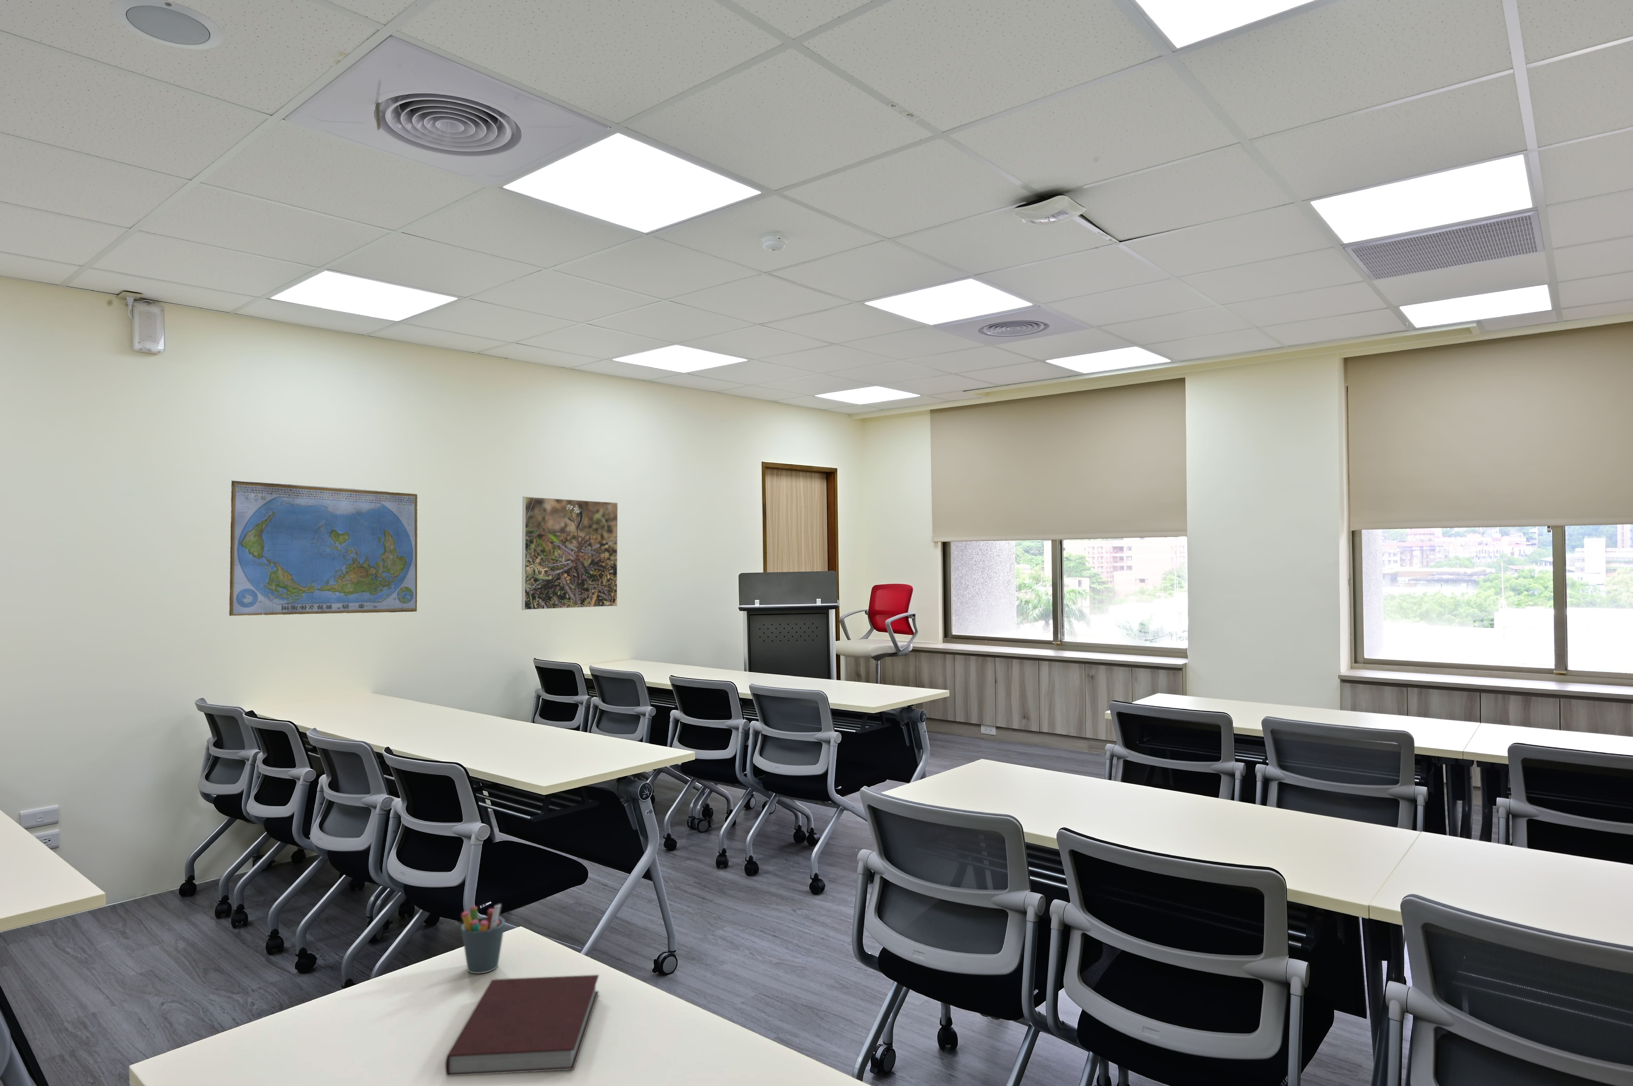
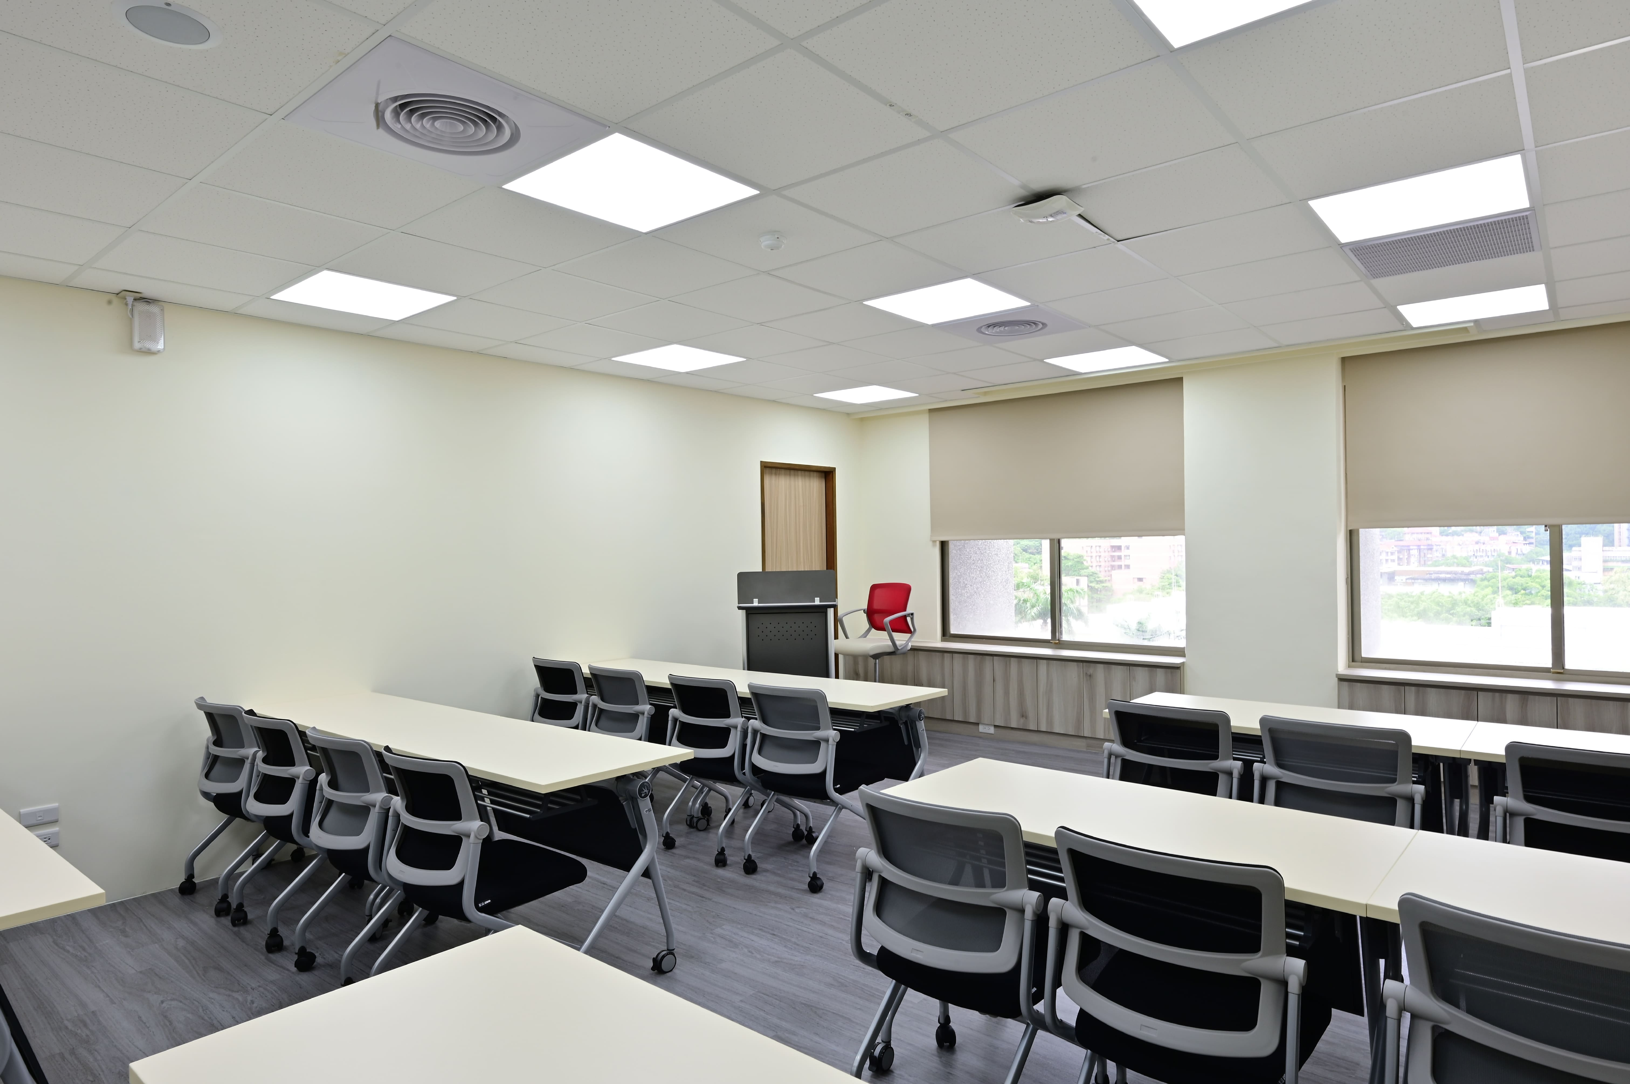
- world map [229,480,418,616]
- notebook [445,974,599,1076]
- pen holder [461,904,506,974]
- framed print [521,496,618,611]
